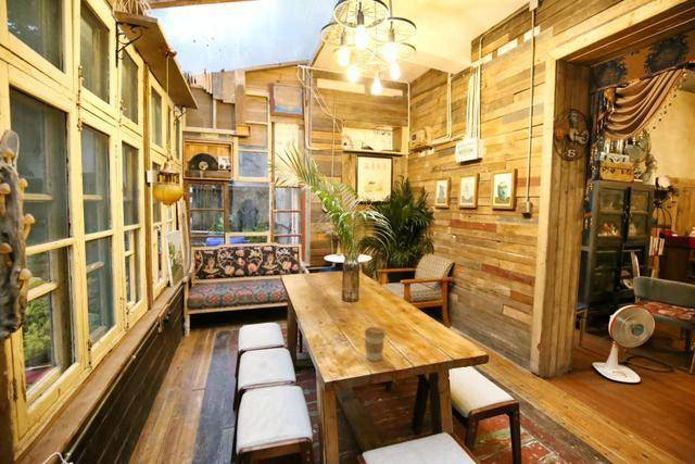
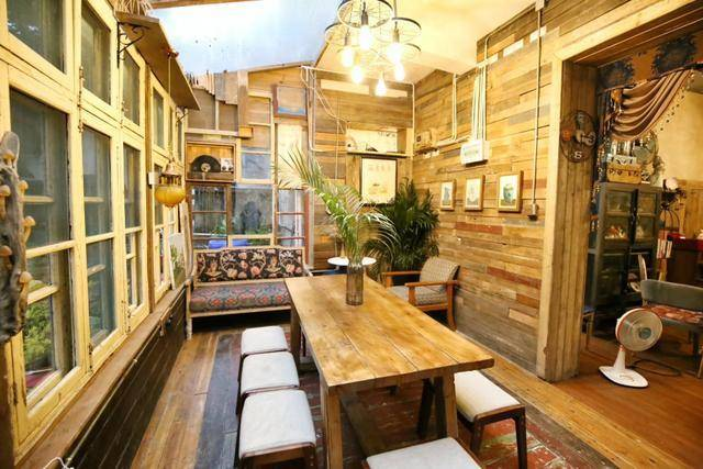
- coffee cup [363,326,387,362]
